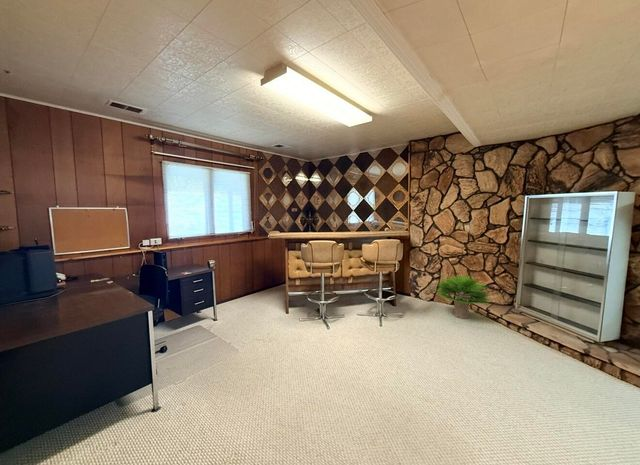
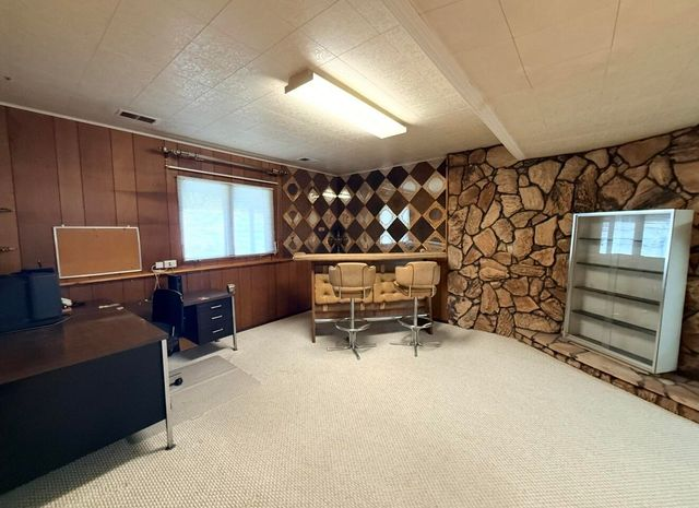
- potted plant [435,273,492,319]
